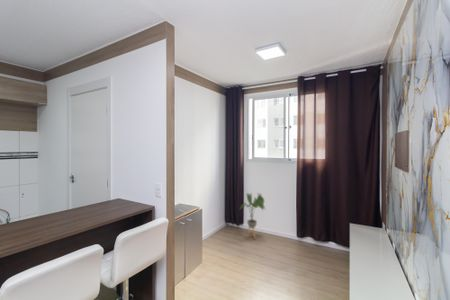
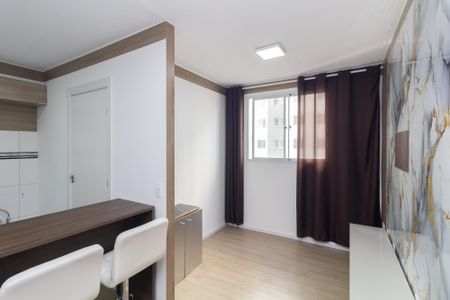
- house plant [238,192,266,241]
